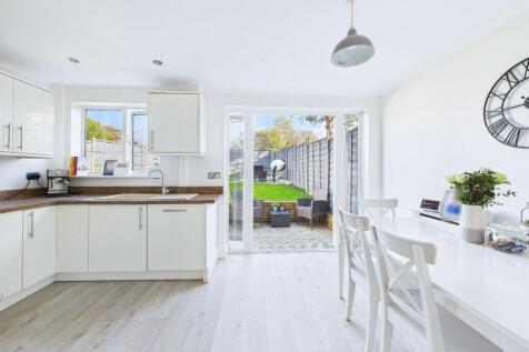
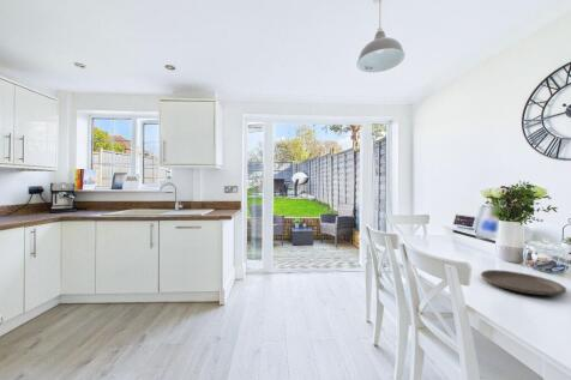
+ plate [480,269,567,296]
